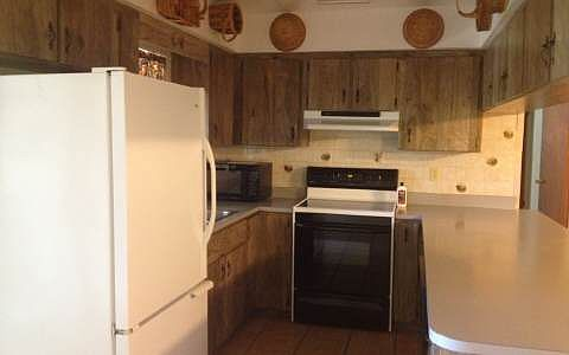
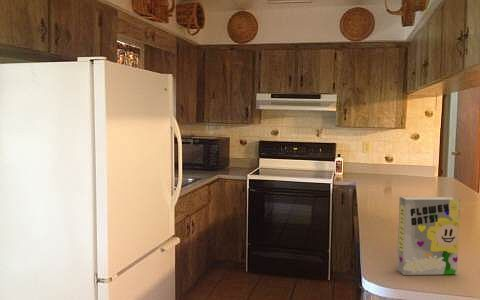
+ cereal box [396,196,461,276]
